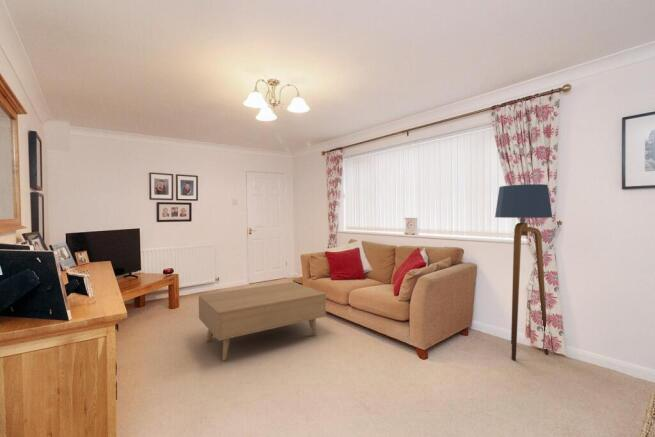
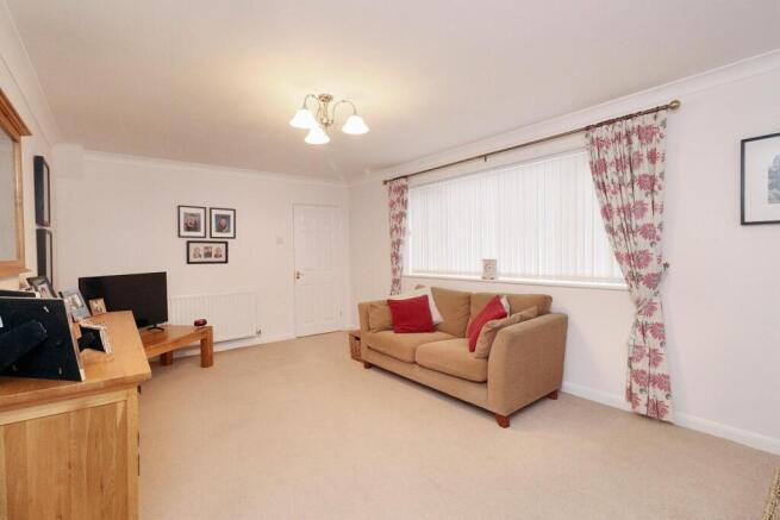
- coffee table [198,281,327,361]
- floor lamp [494,183,553,361]
